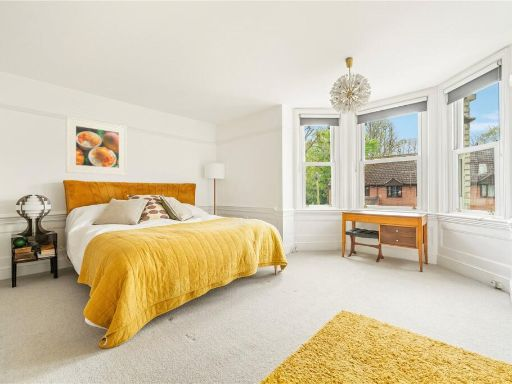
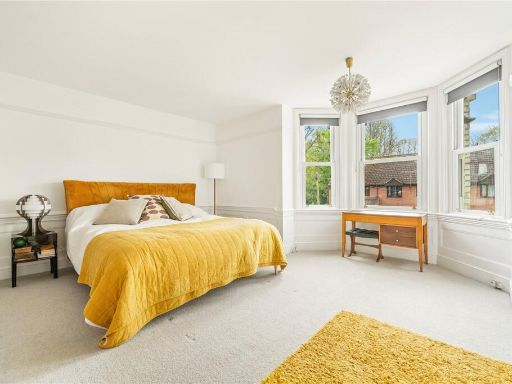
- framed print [65,115,128,176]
